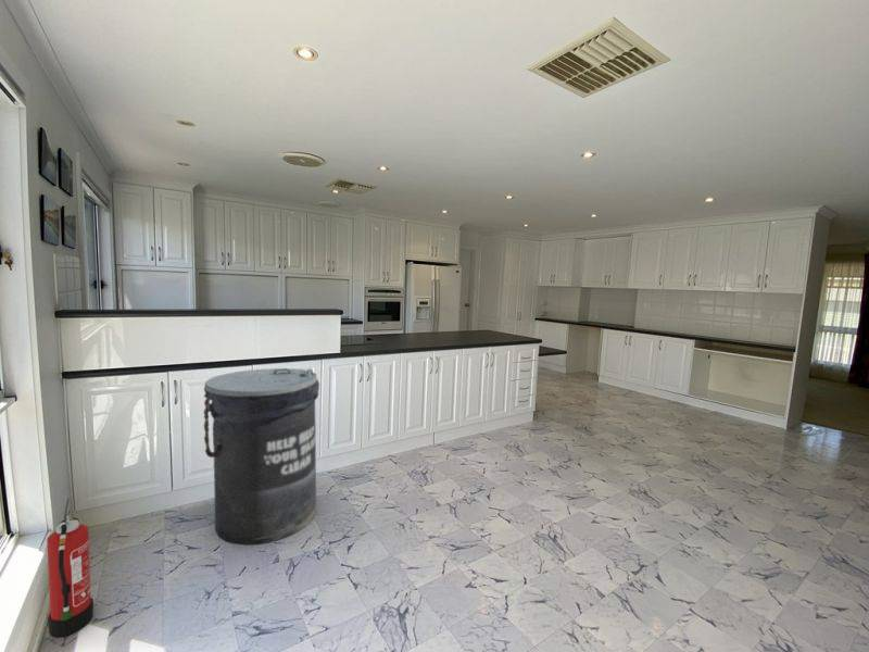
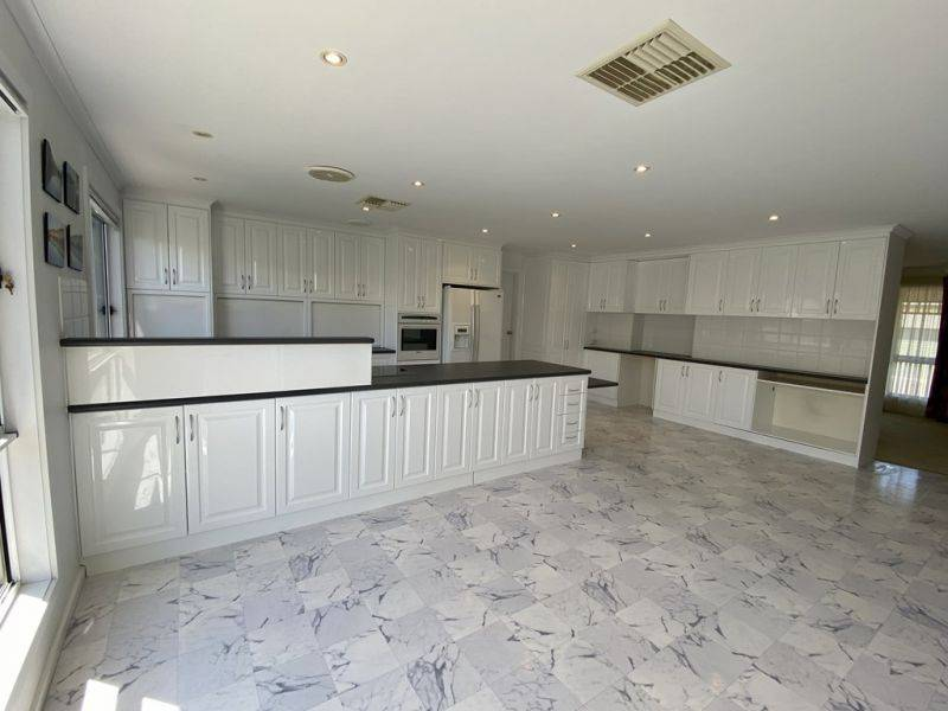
- trash can [203,367,320,546]
- fire extinguisher [46,497,95,639]
